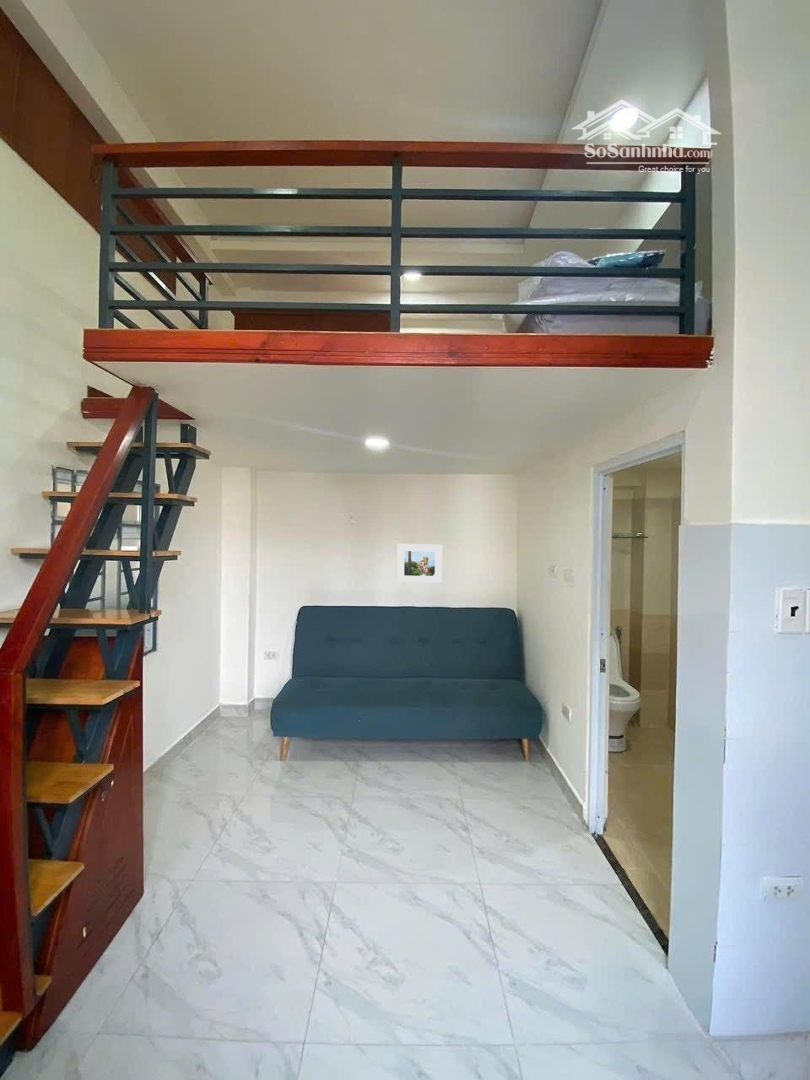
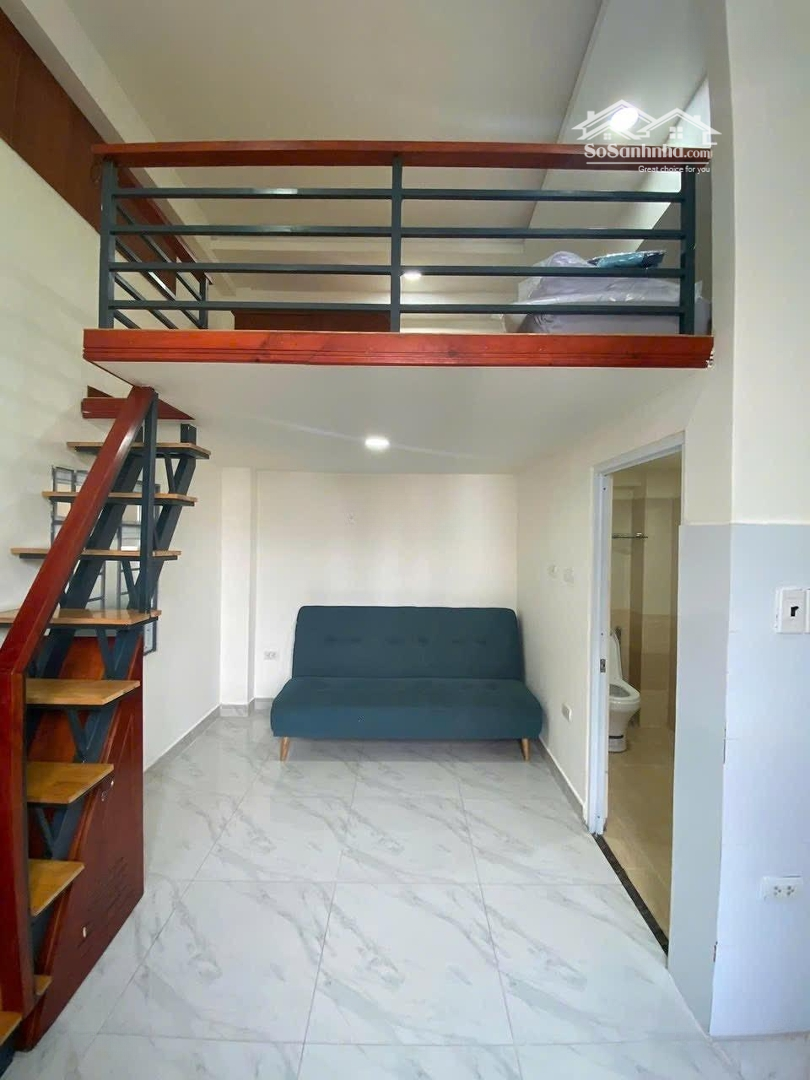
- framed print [396,543,443,584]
